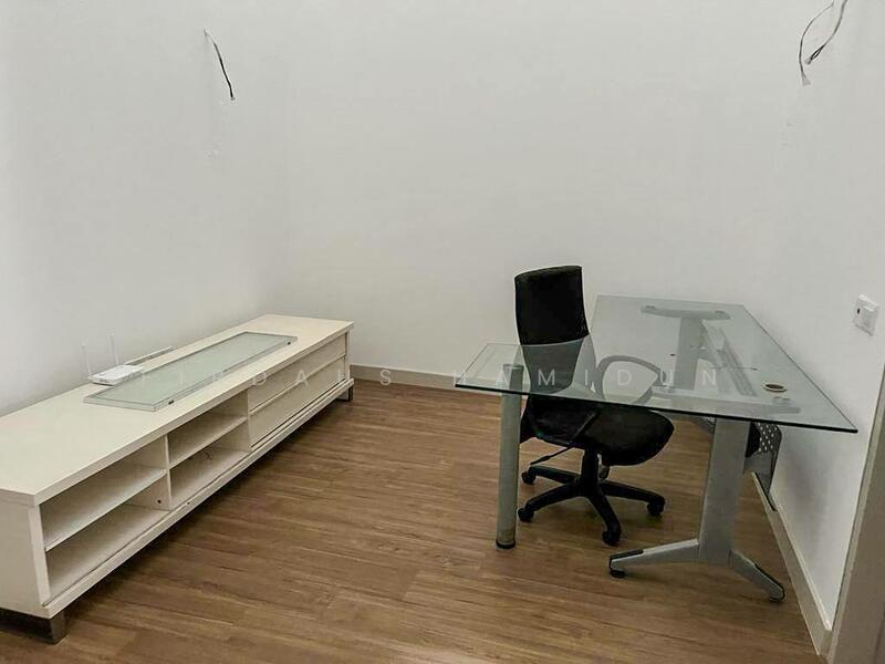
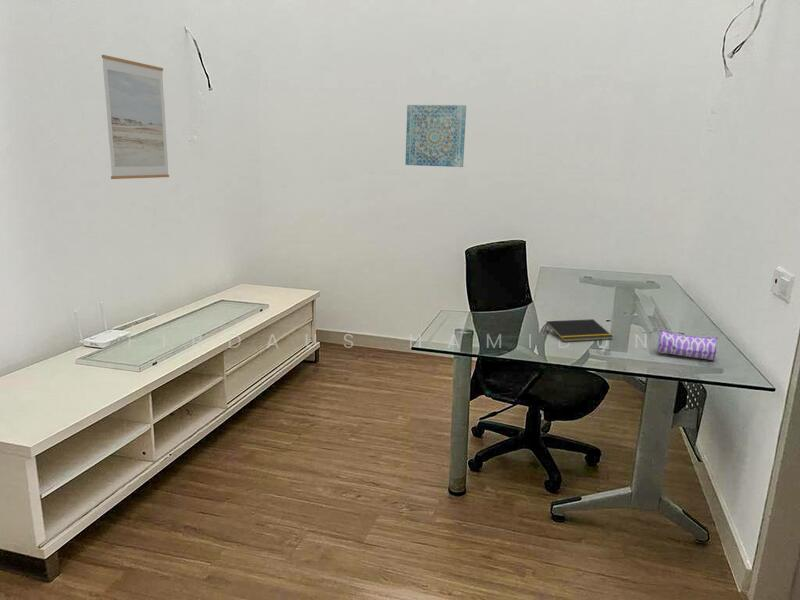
+ wall art [404,104,467,168]
+ notepad [544,318,614,343]
+ pencil case [657,328,719,361]
+ wall art [101,54,170,180]
